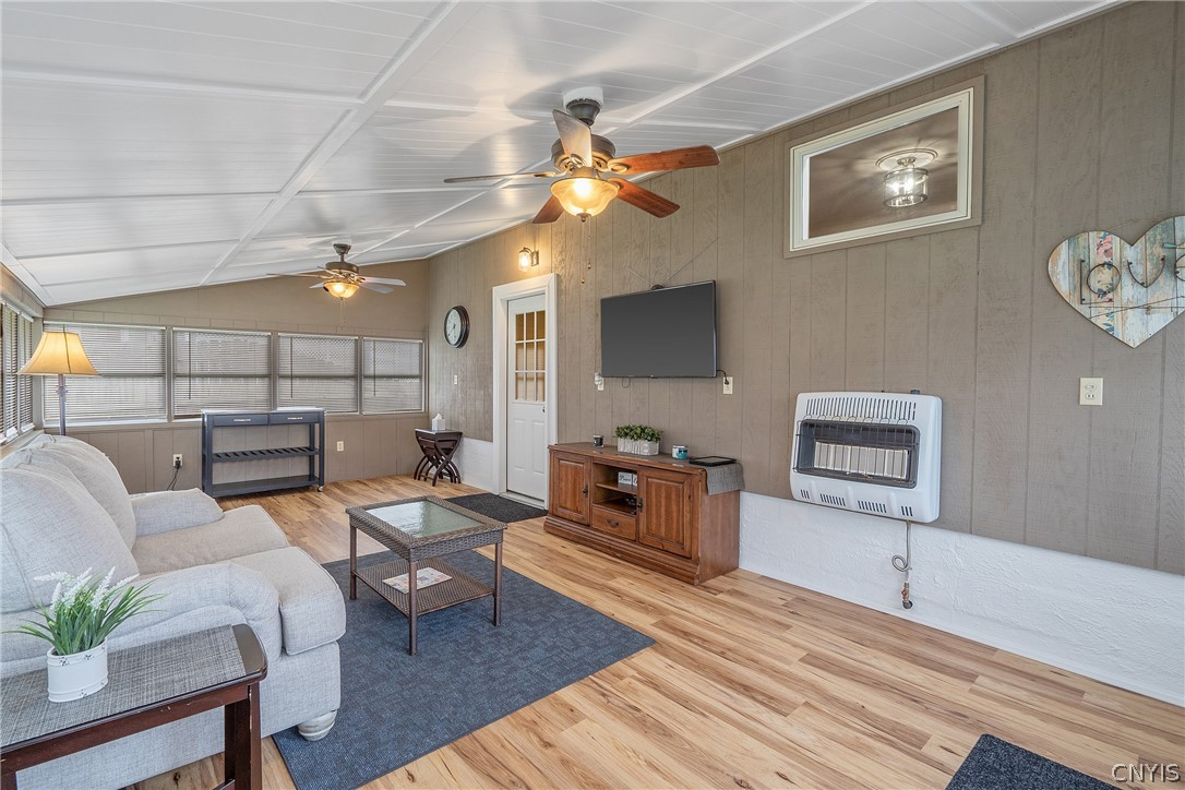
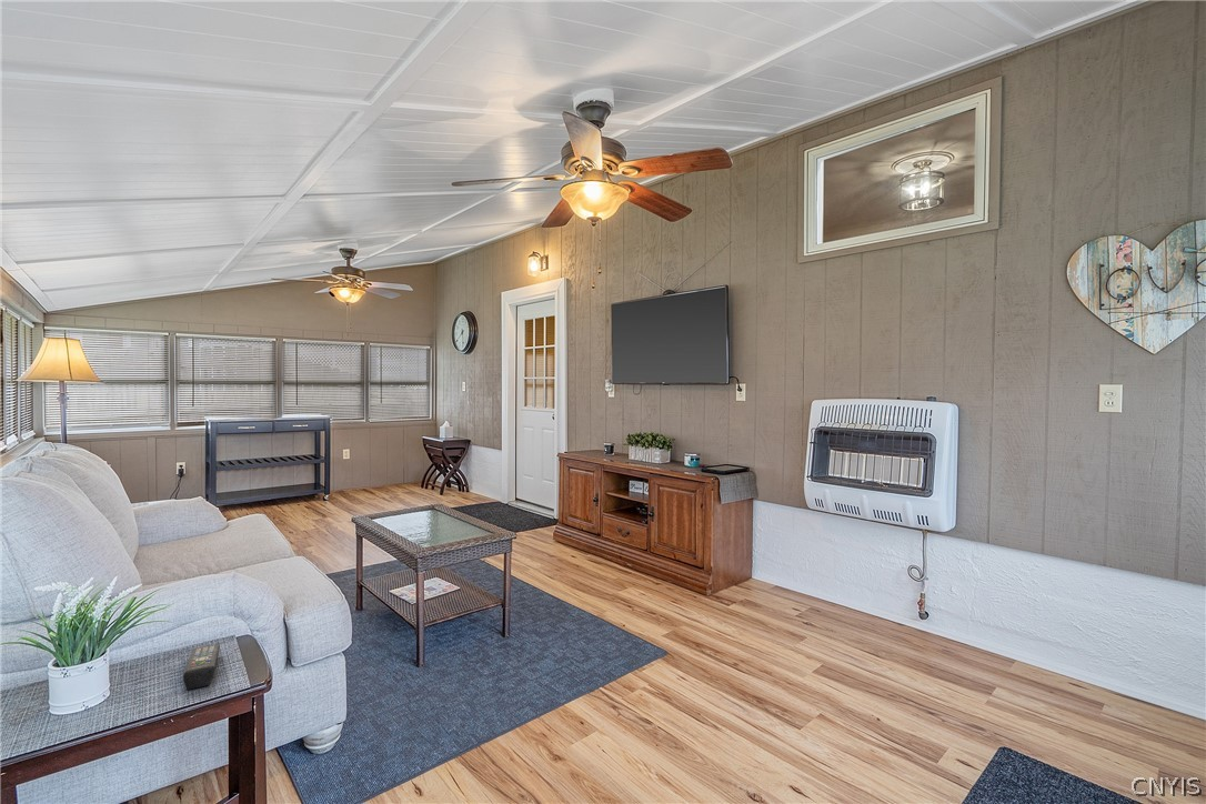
+ remote control [182,643,221,691]
